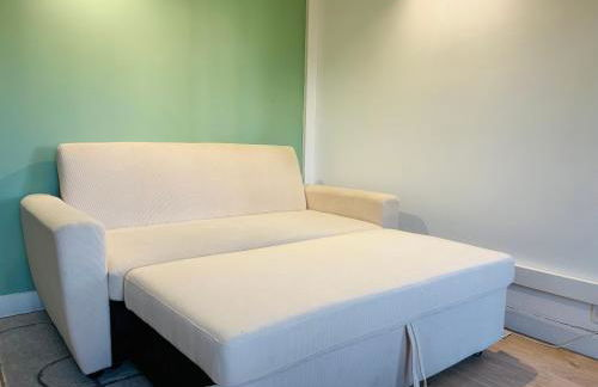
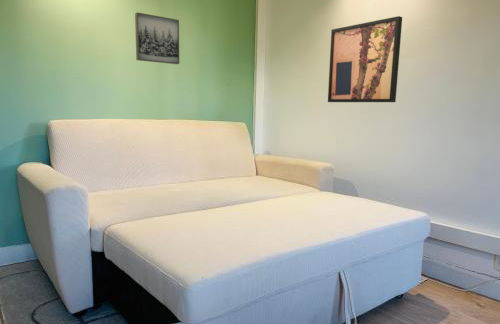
+ wall art [134,11,180,65]
+ wall art [327,15,403,103]
